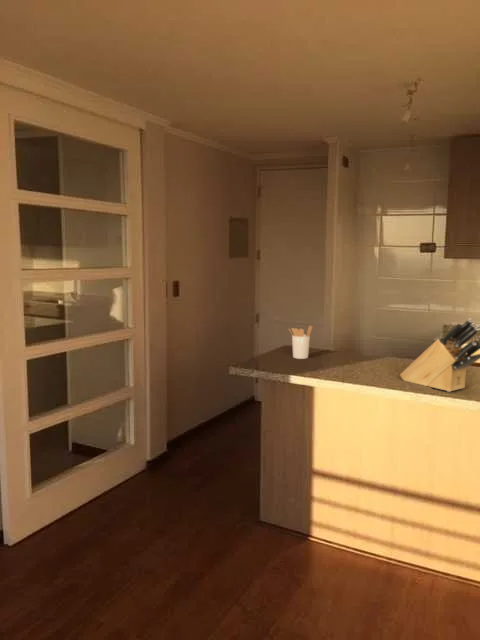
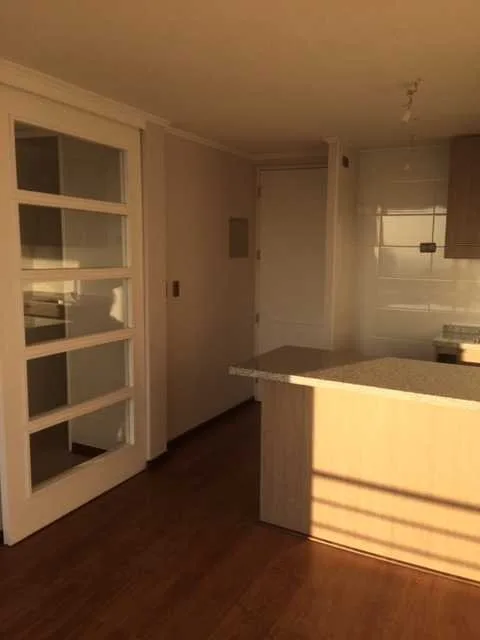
- knife block [399,318,480,393]
- utensil holder [288,324,313,360]
